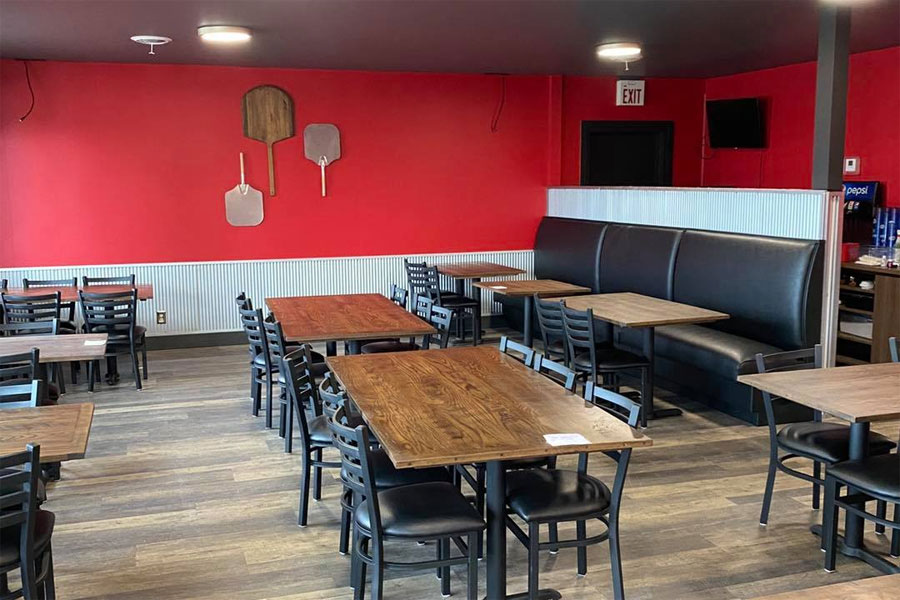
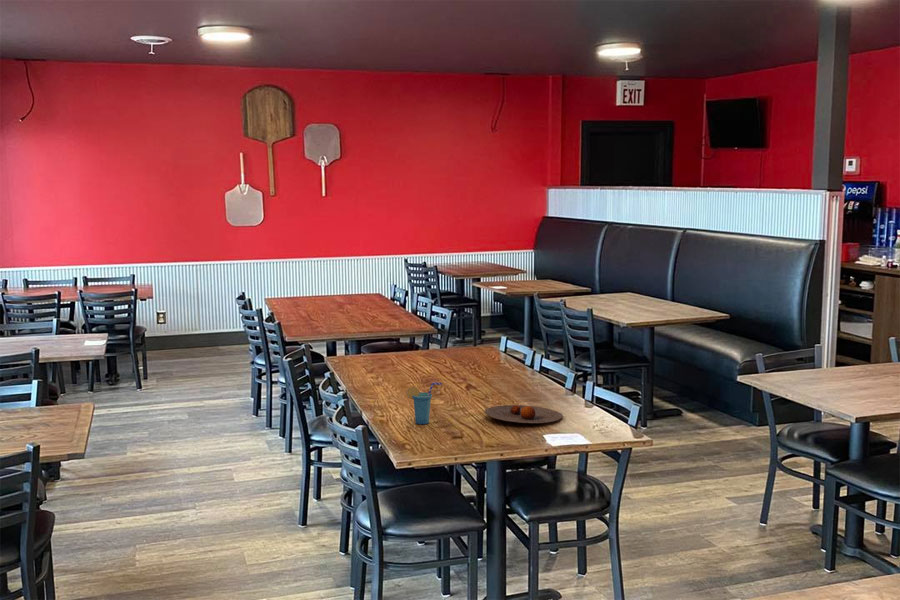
+ cup [405,381,443,425]
+ plate [484,404,564,424]
